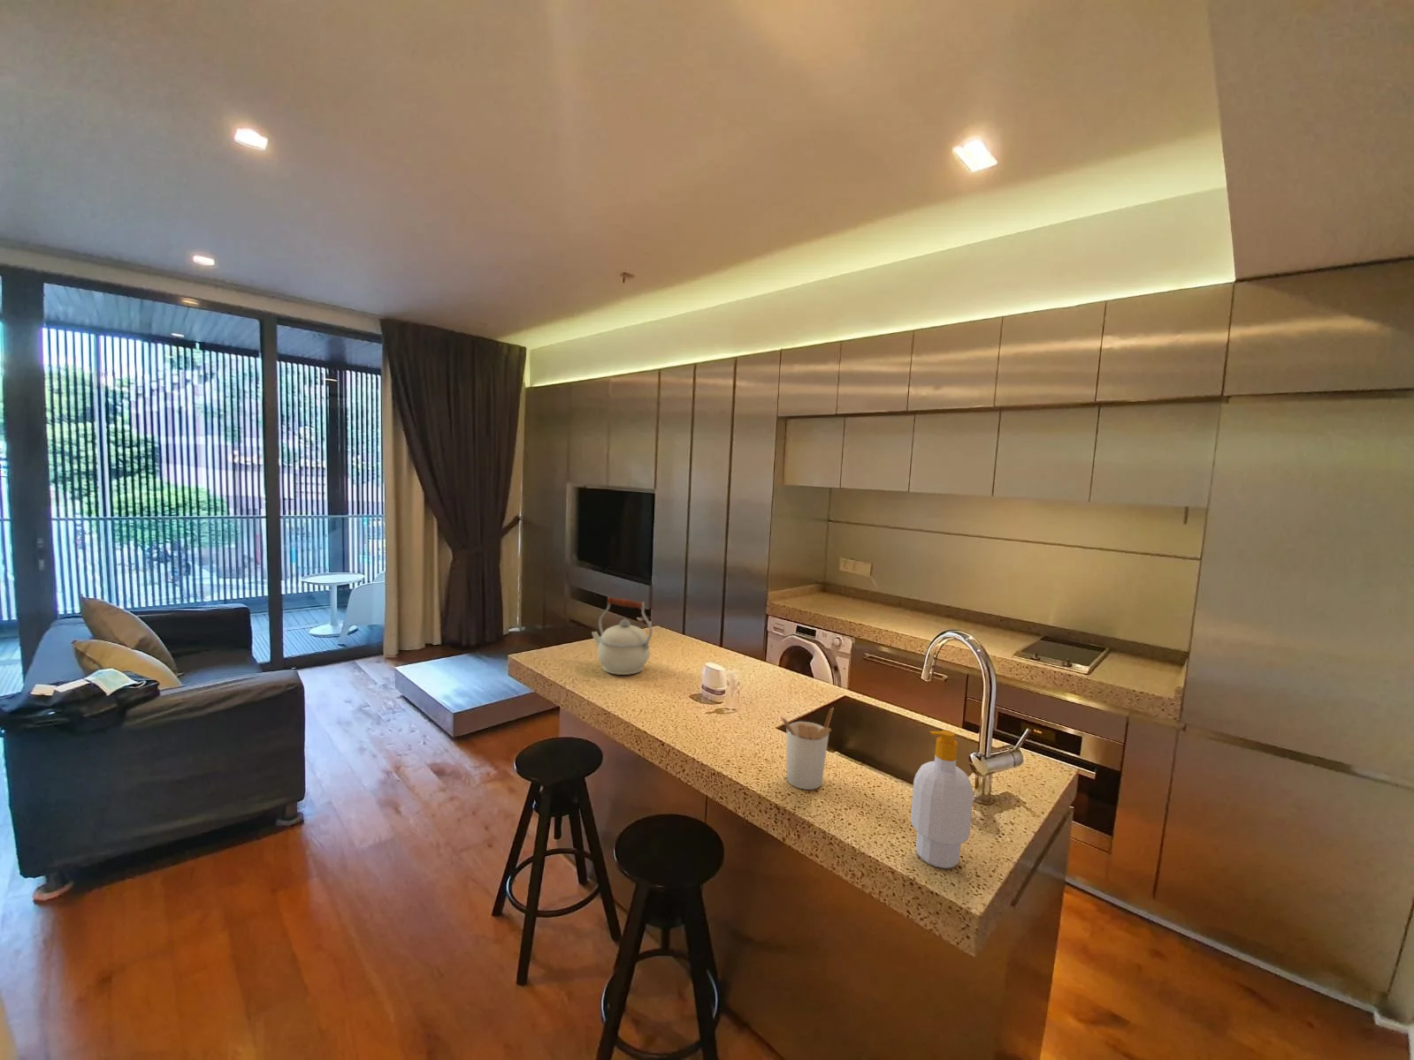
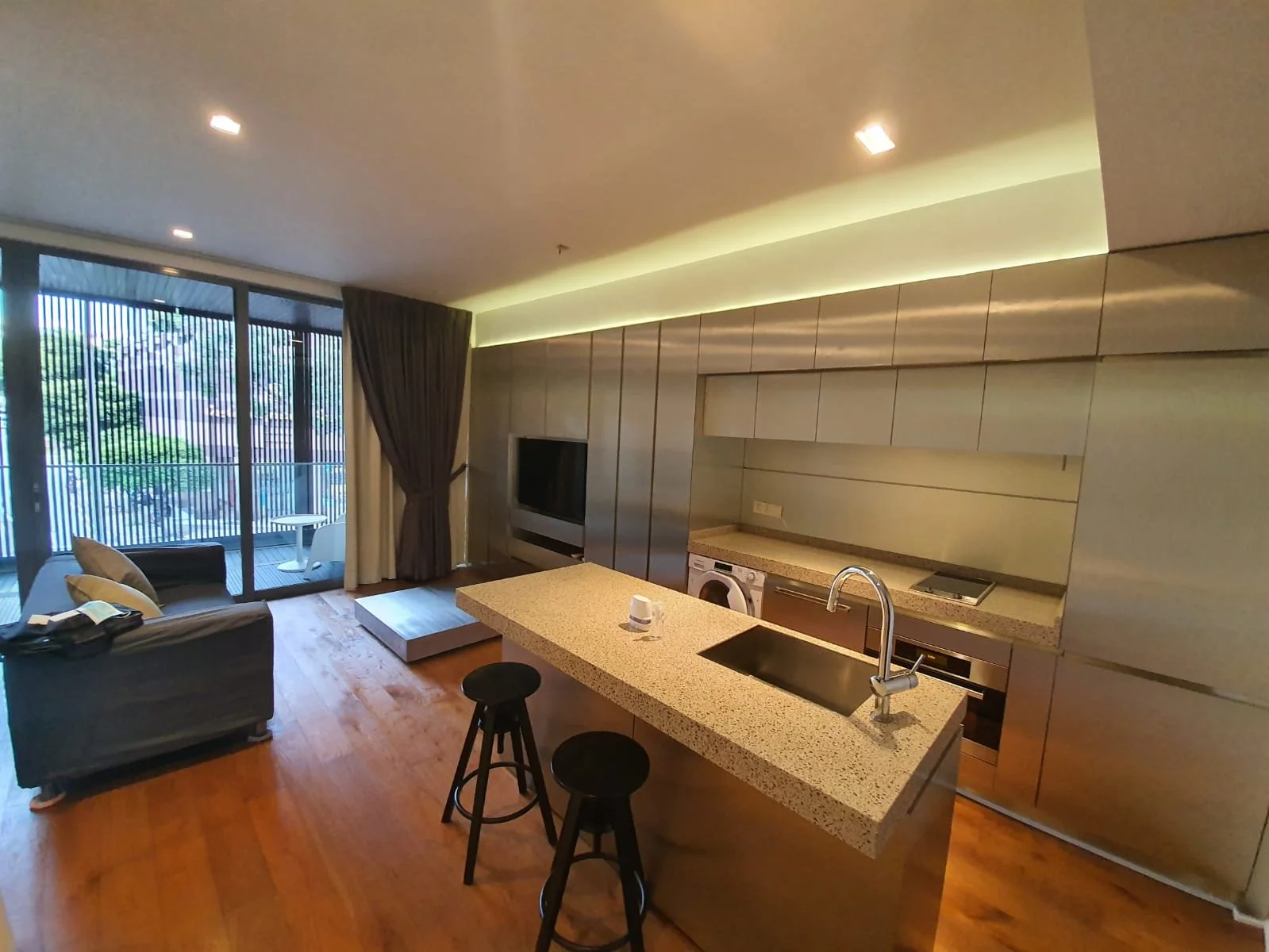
- utensil holder [779,707,833,791]
- soap bottle [910,729,975,870]
- kettle [591,597,653,676]
